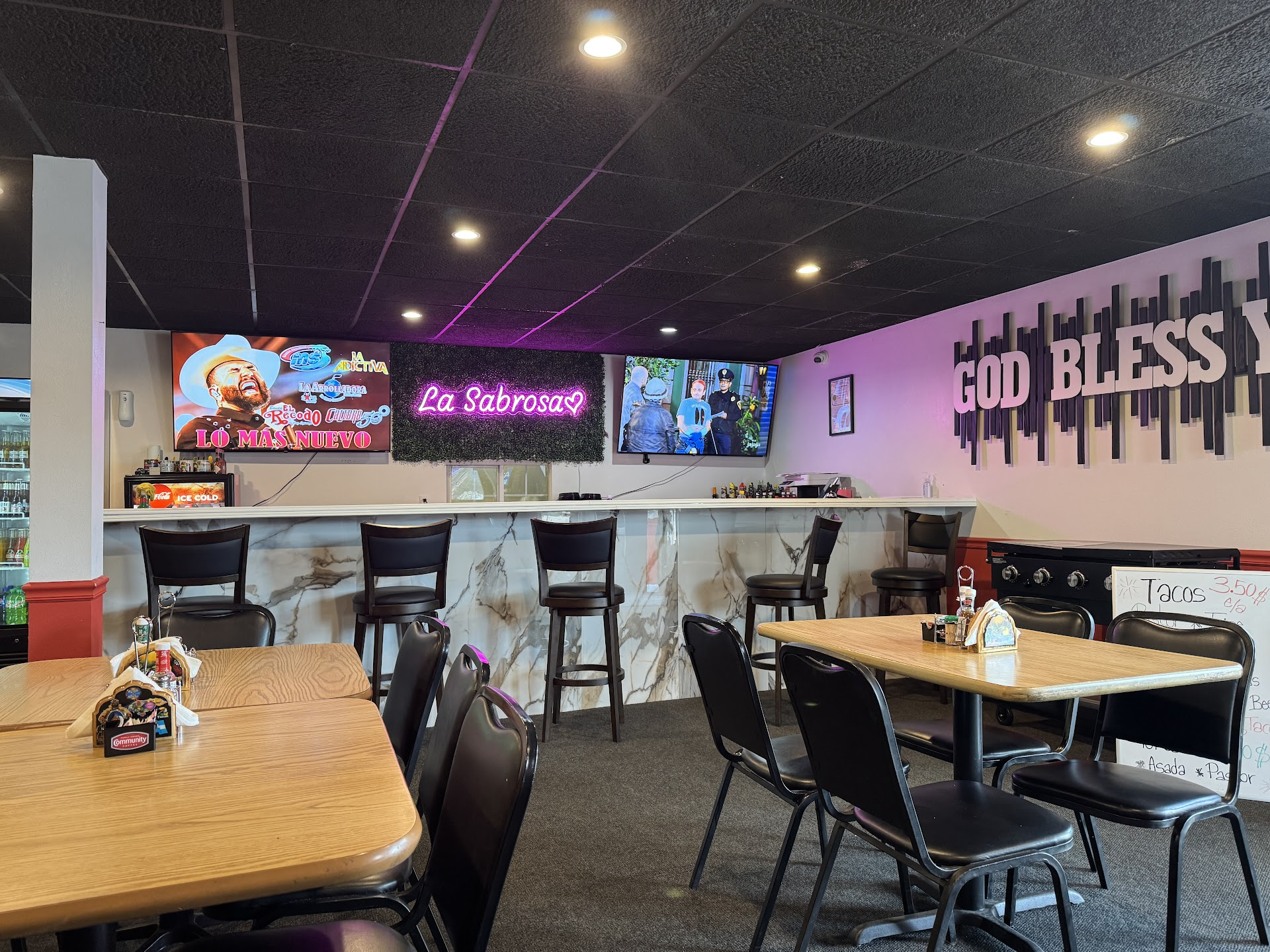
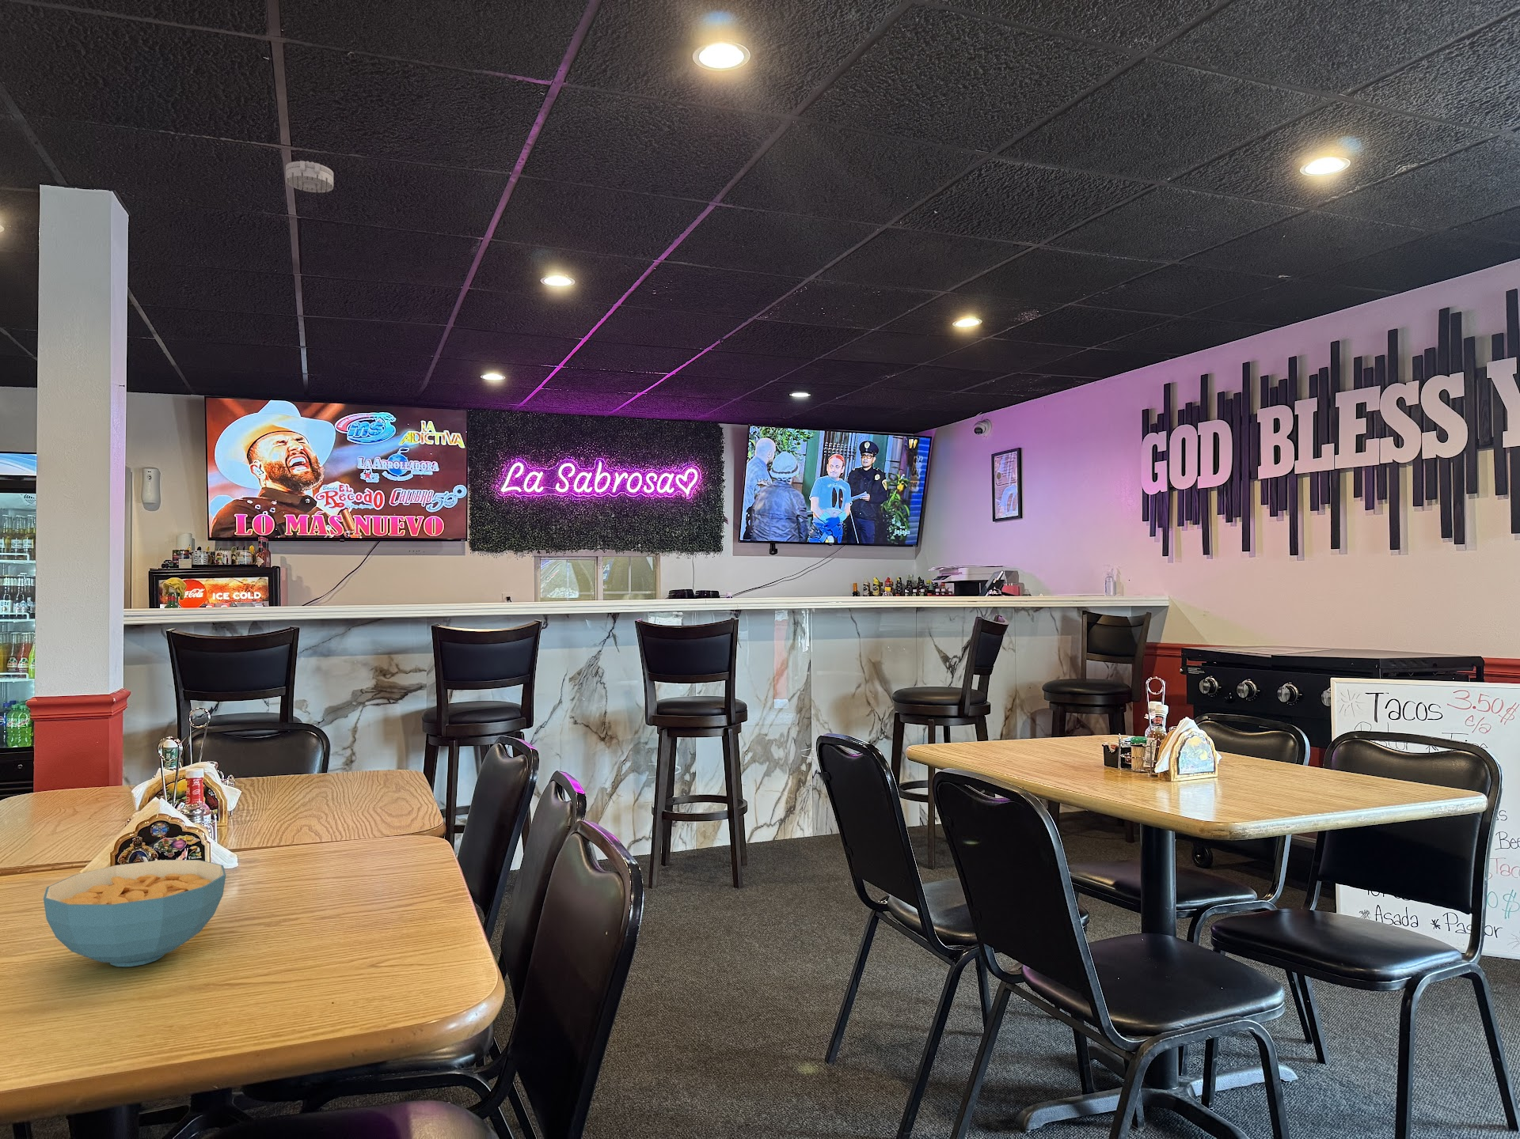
+ cereal bowl [43,859,226,968]
+ smoke detector [285,160,334,193]
